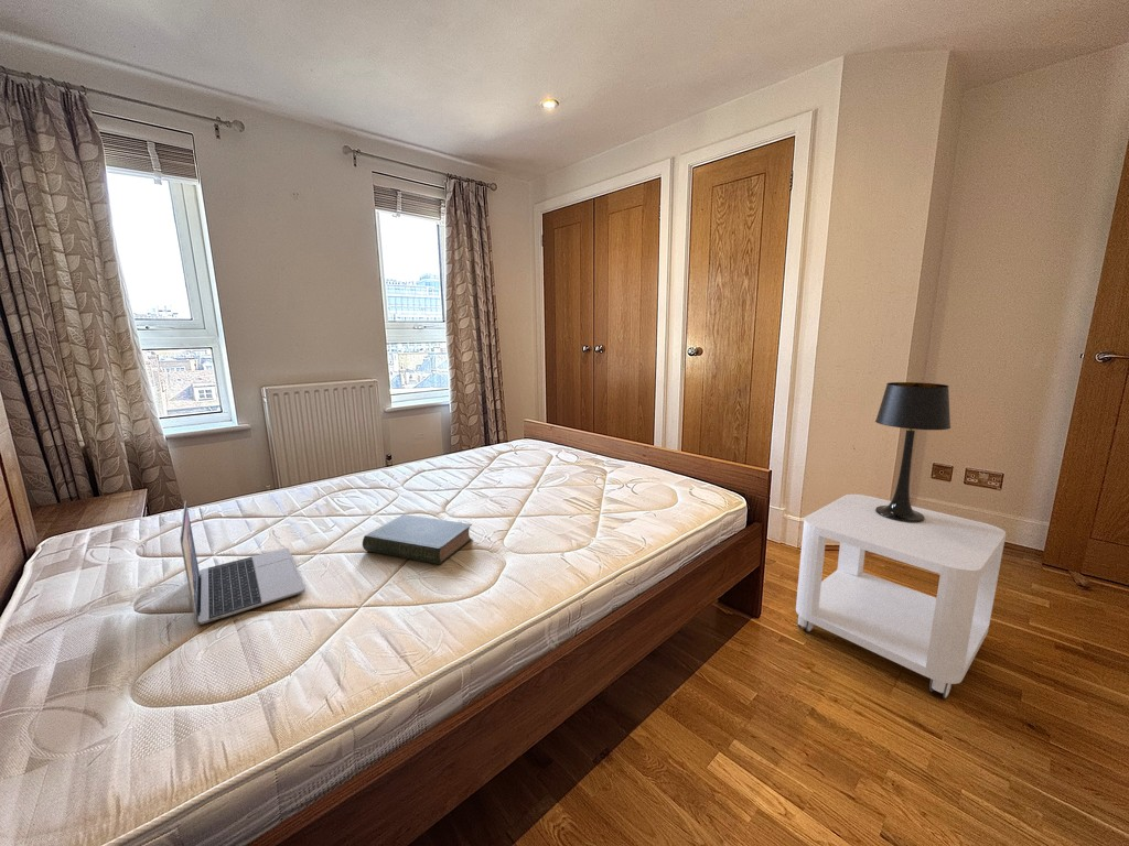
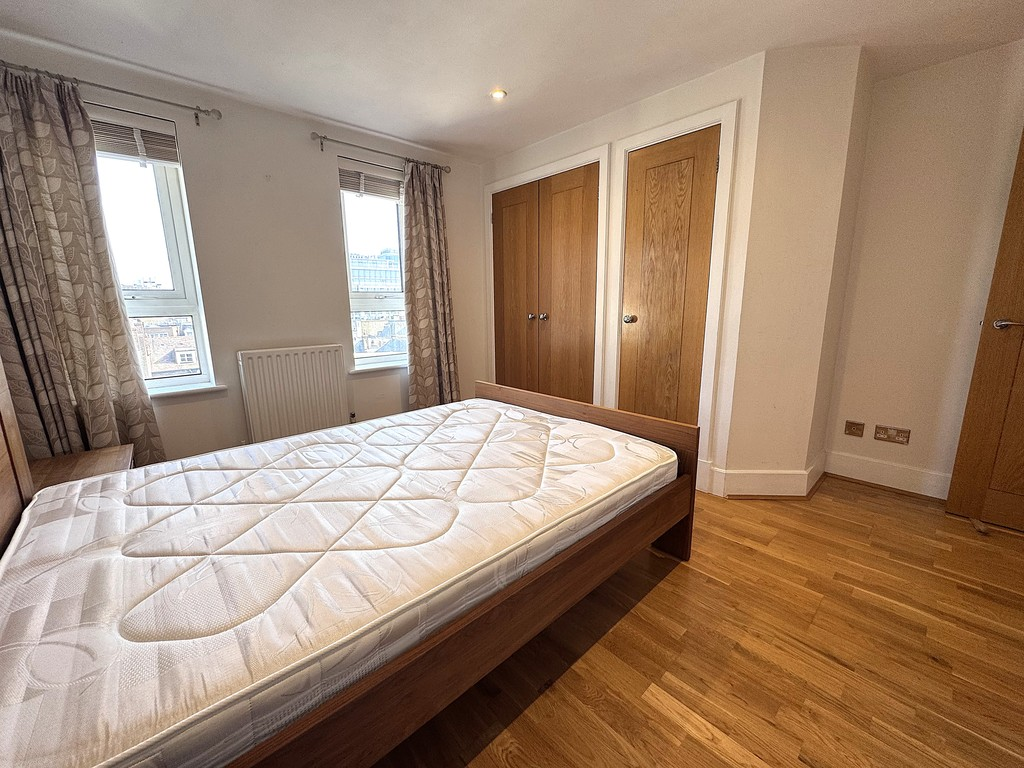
- book [362,513,473,565]
- table lamp [874,381,951,522]
- side table [795,494,1007,699]
- laptop [179,500,307,626]
